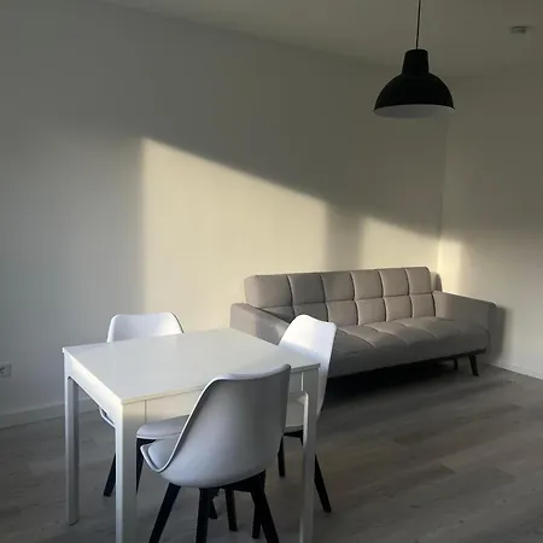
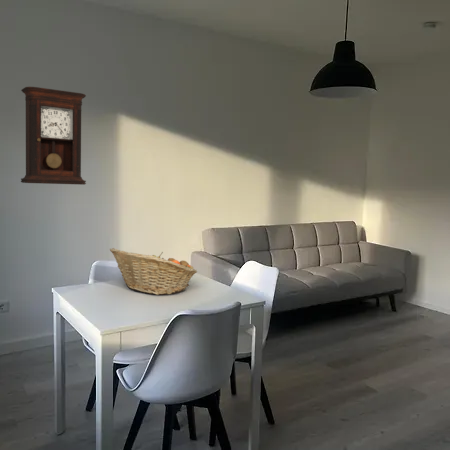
+ fruit basket [109,247,198,296]
+ pendulum clock [20,86,87,186]
